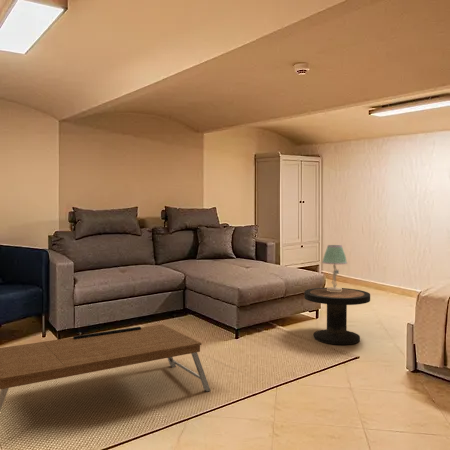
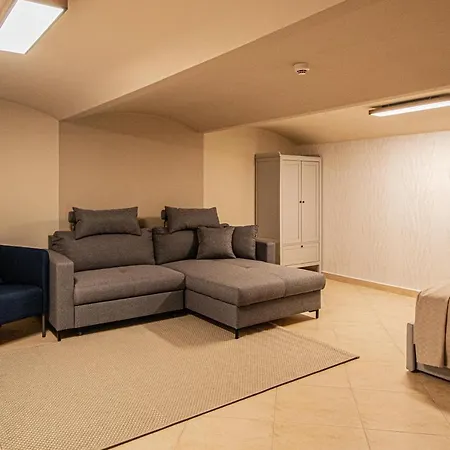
- side table [303,287,371,345]
- coffee table [0,323,211,411]
- table lamp [321,244,348,292]
